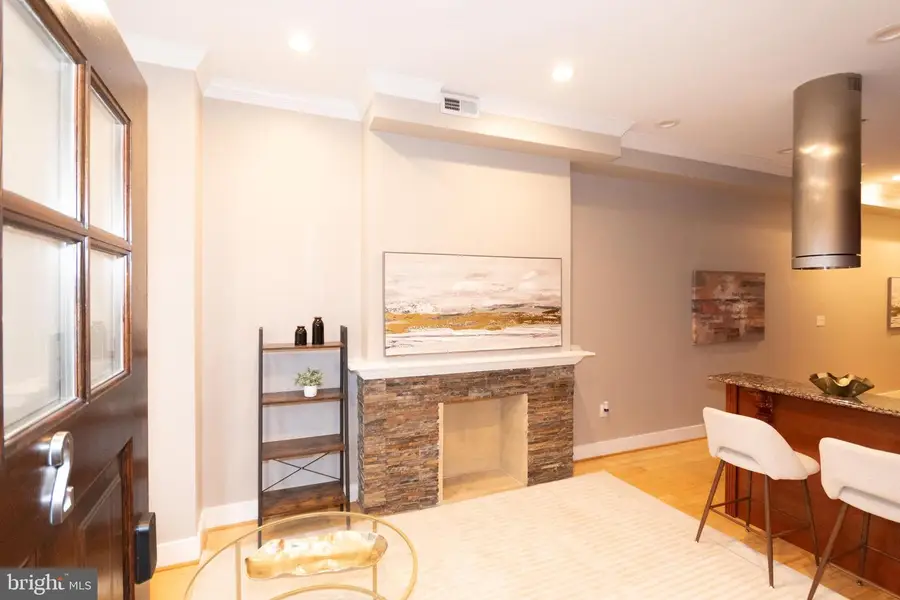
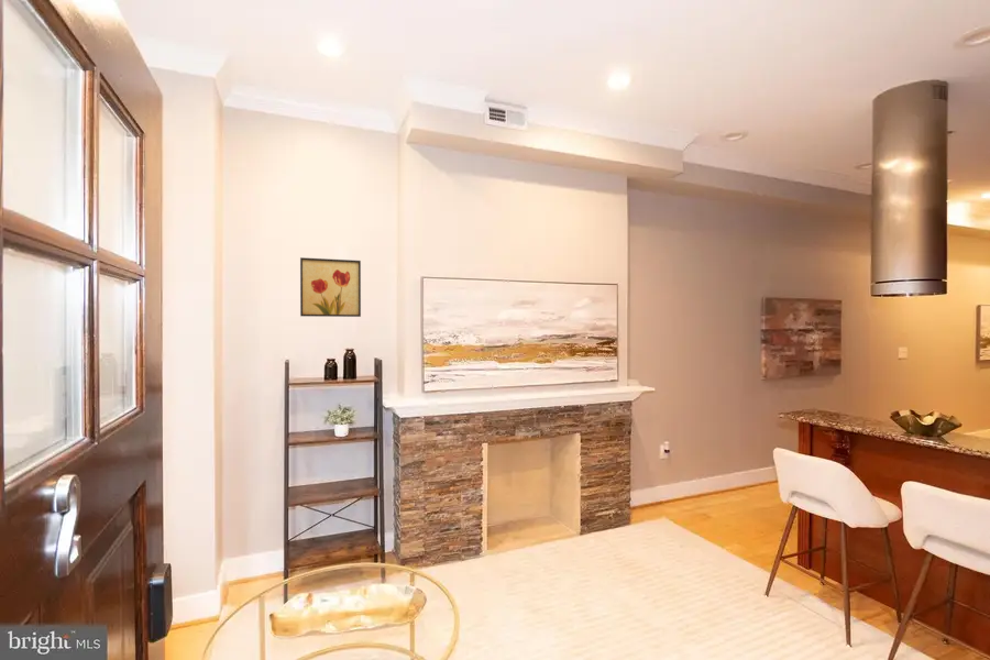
+ wall art [299,256,362,318]
